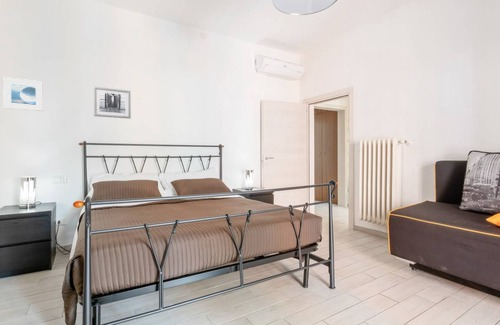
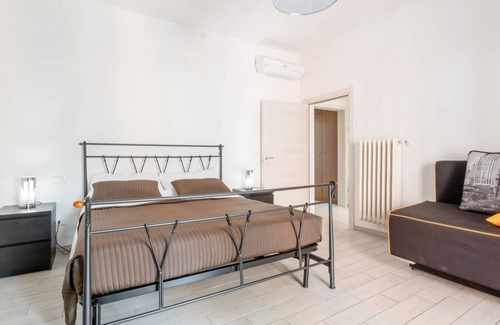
- wall art [93,86,132,120]
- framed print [2,76,44,112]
